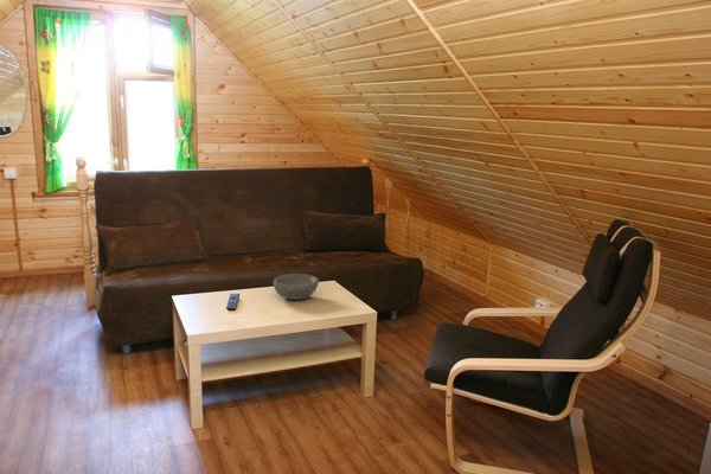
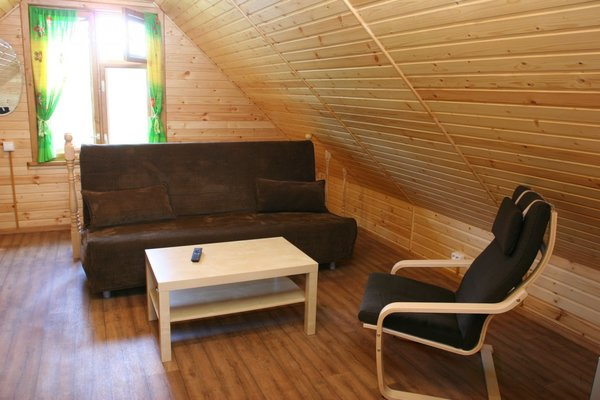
- bowl [273,273,320,301]
